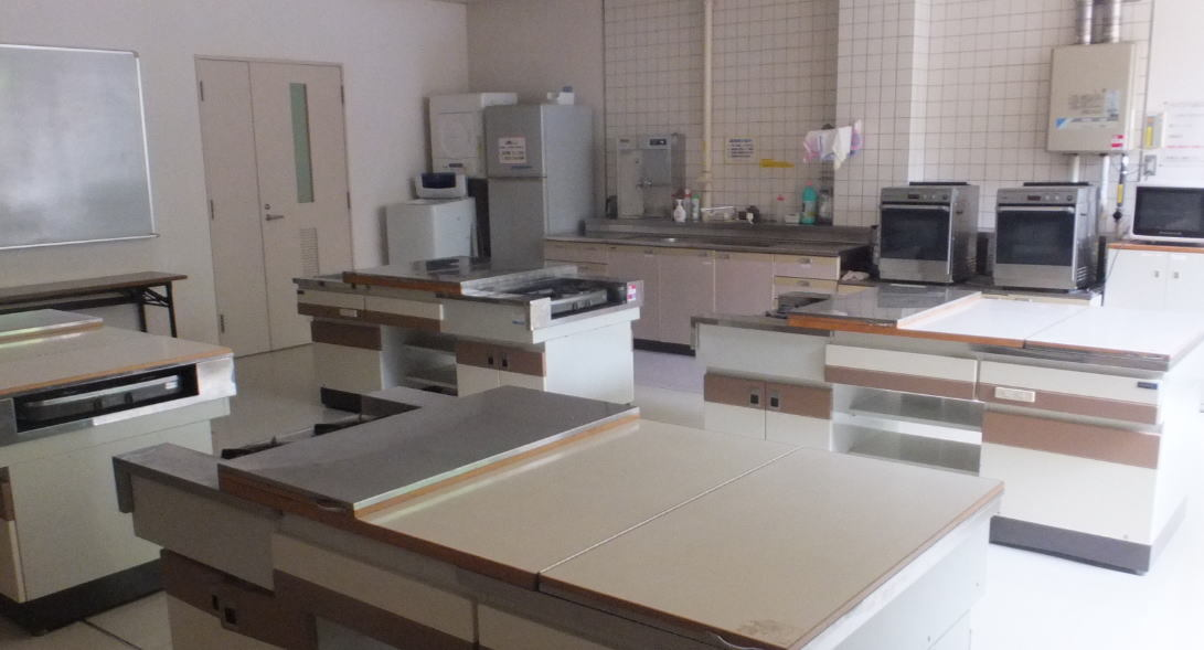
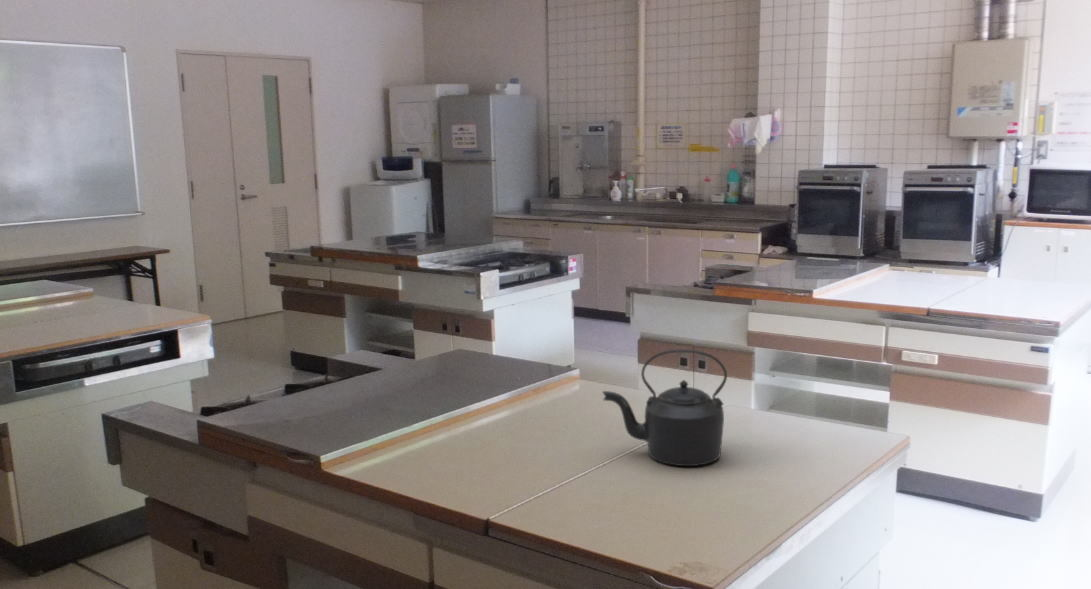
+ kettle [602,348,728,467]
